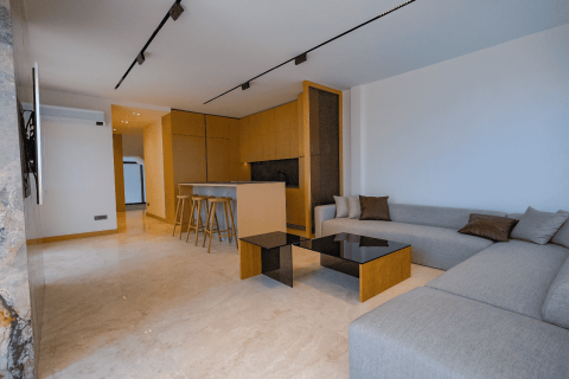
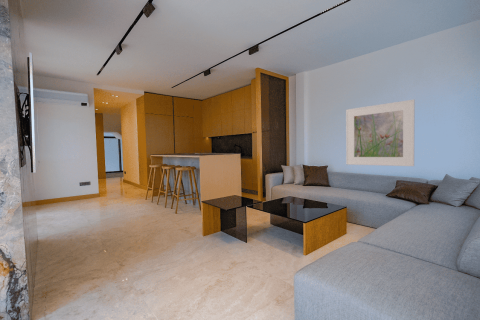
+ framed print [345,99,416,167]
